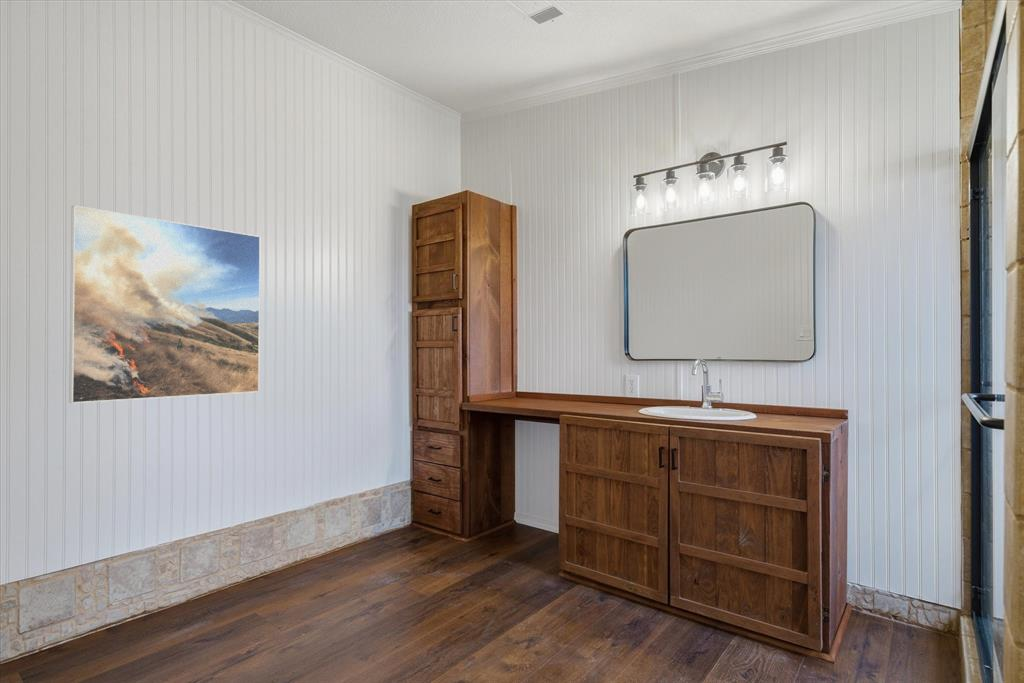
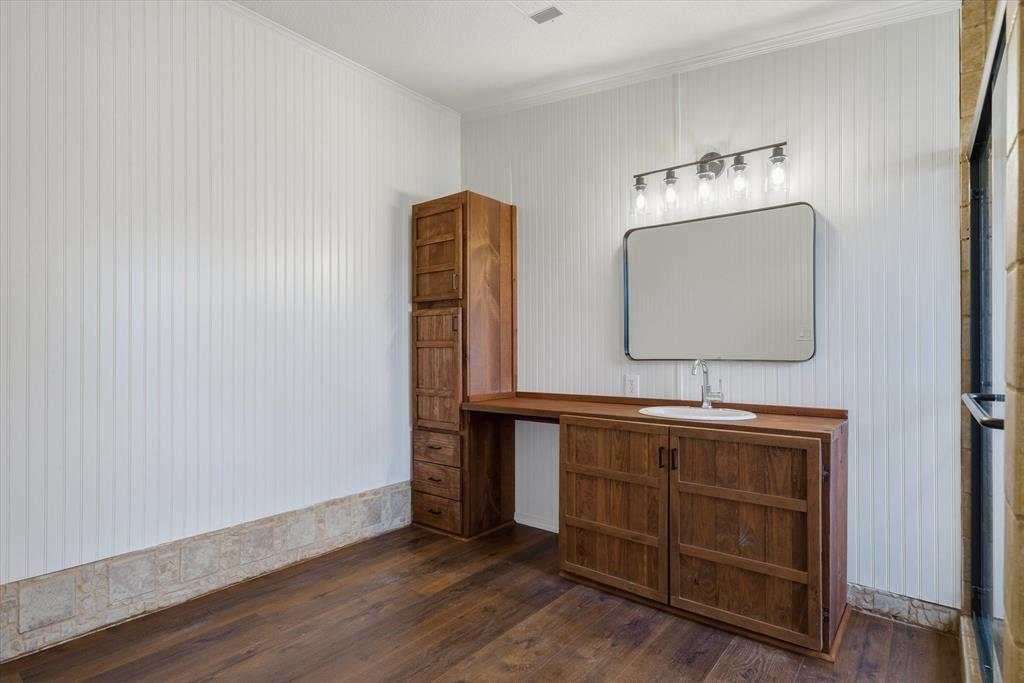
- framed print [68,204,261,404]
